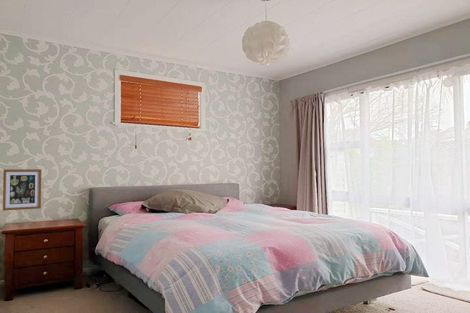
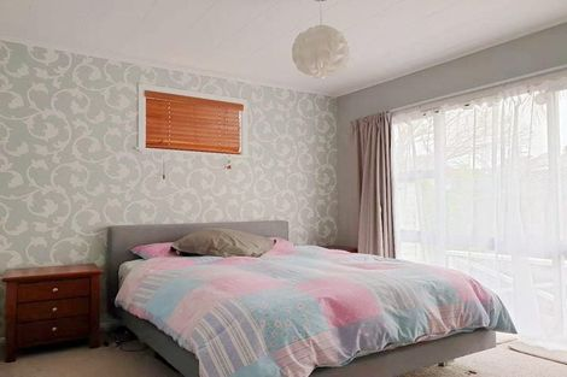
- wall art [2,168,42,212]
